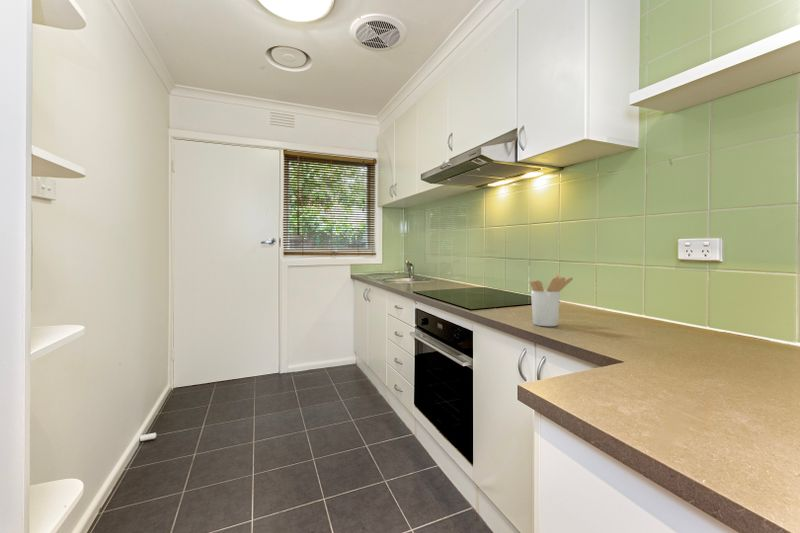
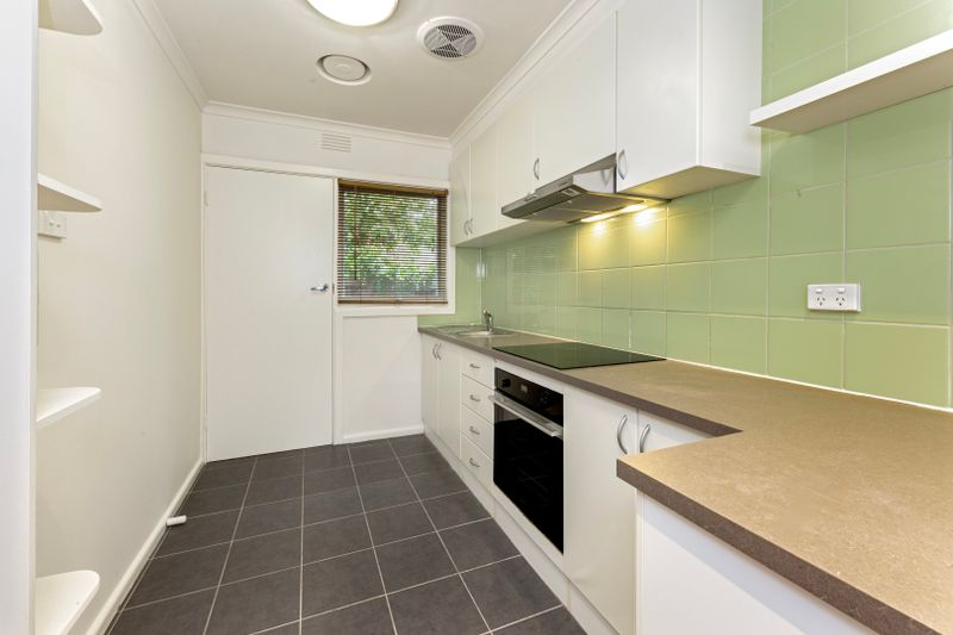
- utensil holder [529,273,574,327]
